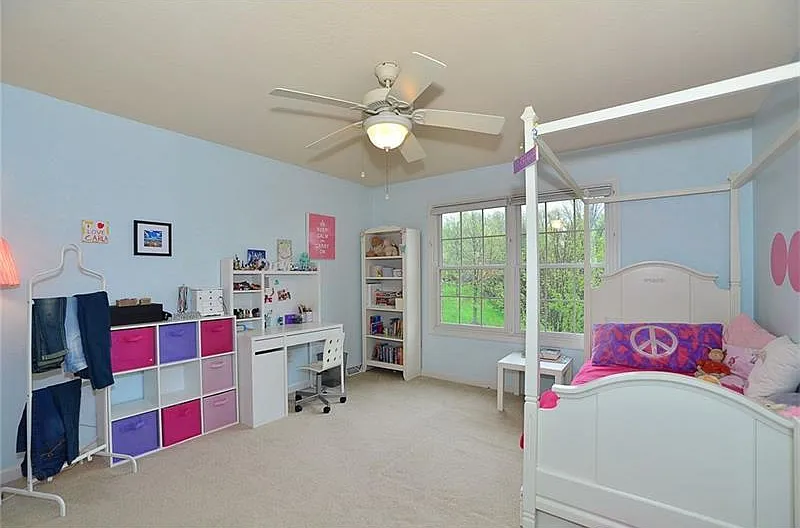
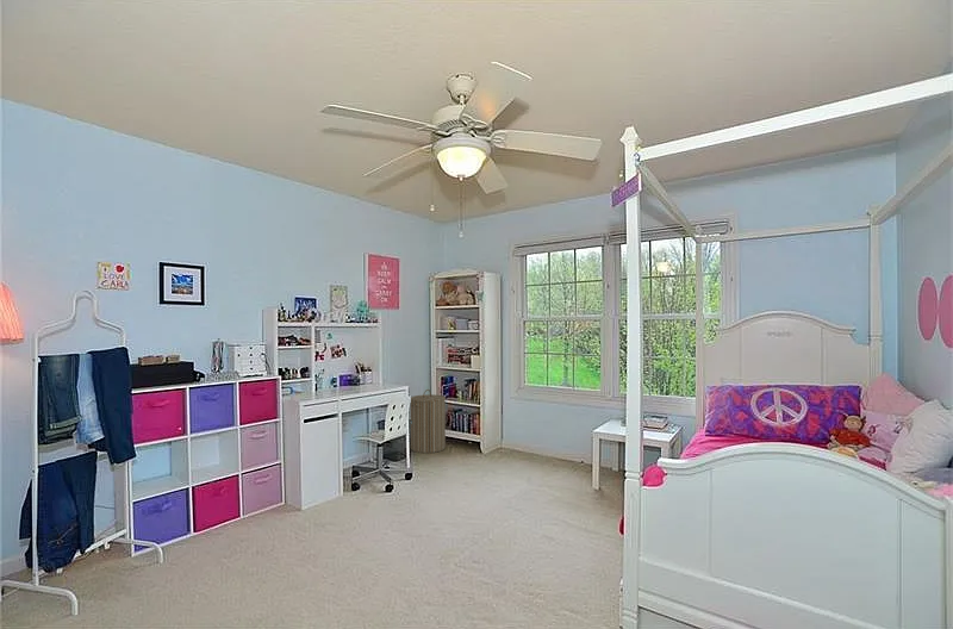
+ laundry hamper [410,388,447,454]
